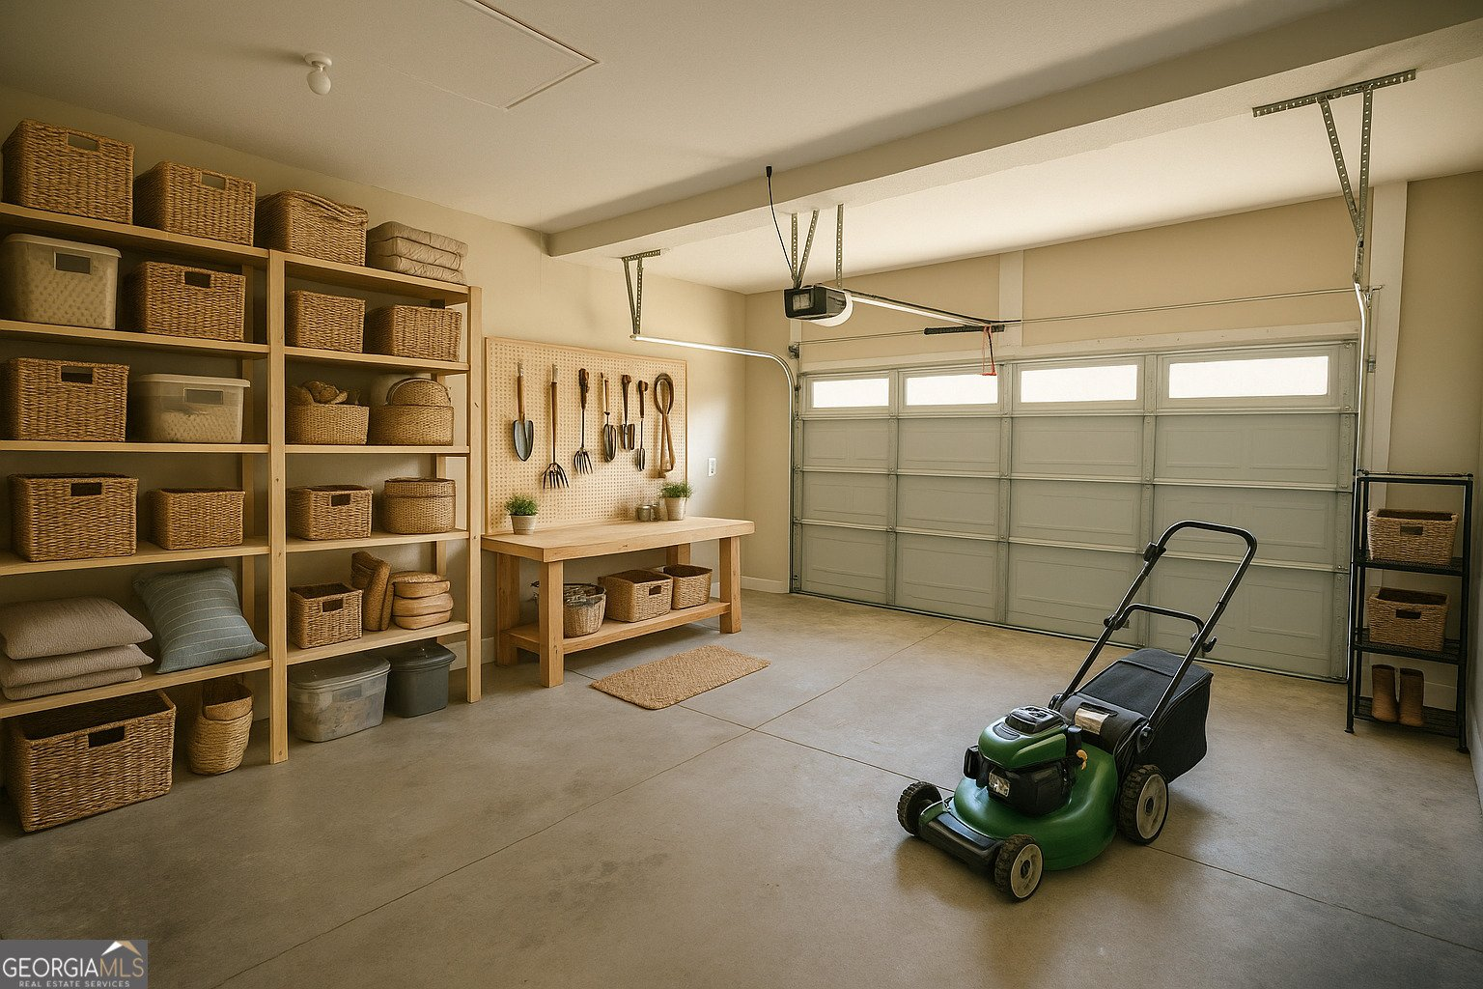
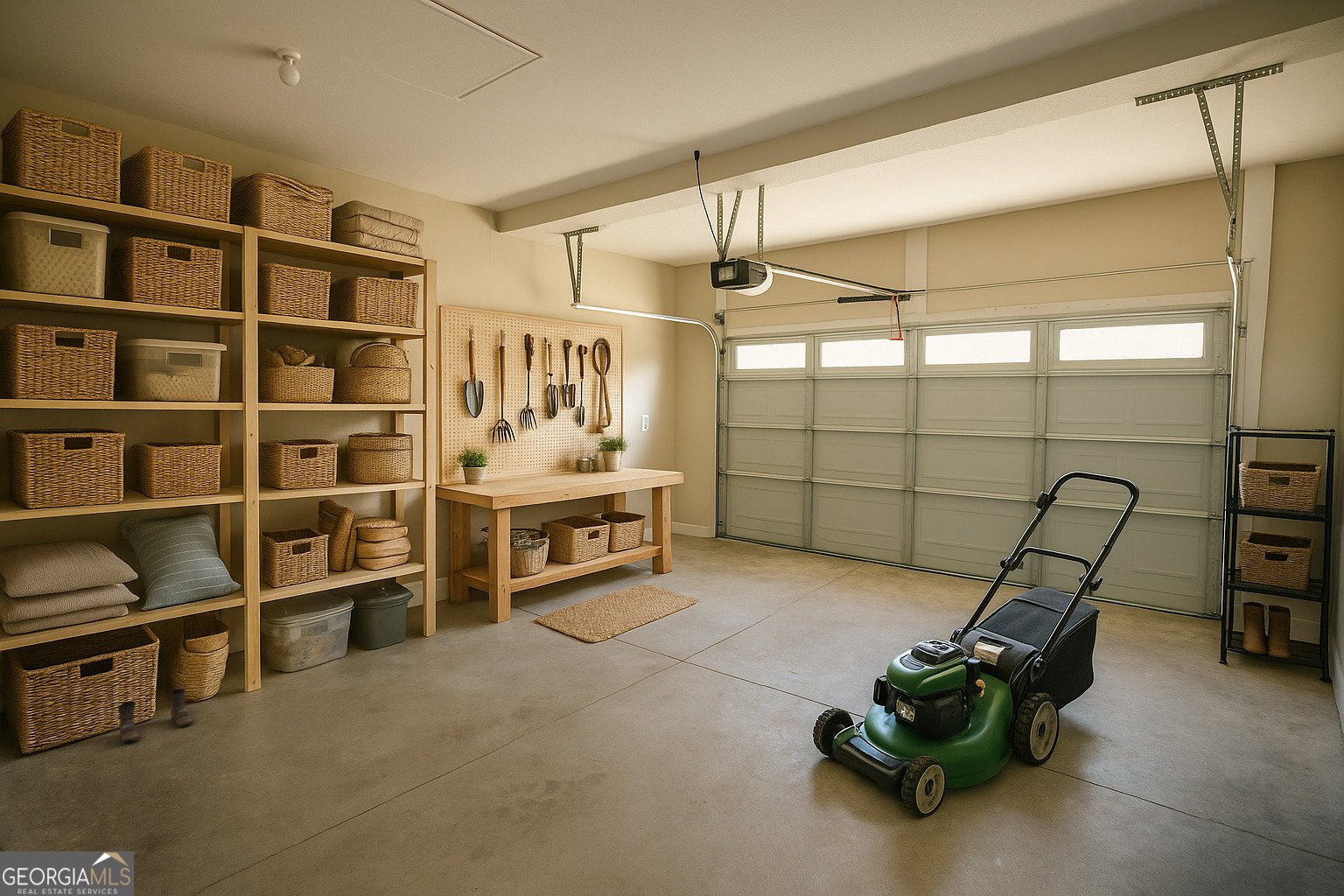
+ boots [117,688,193,743]
